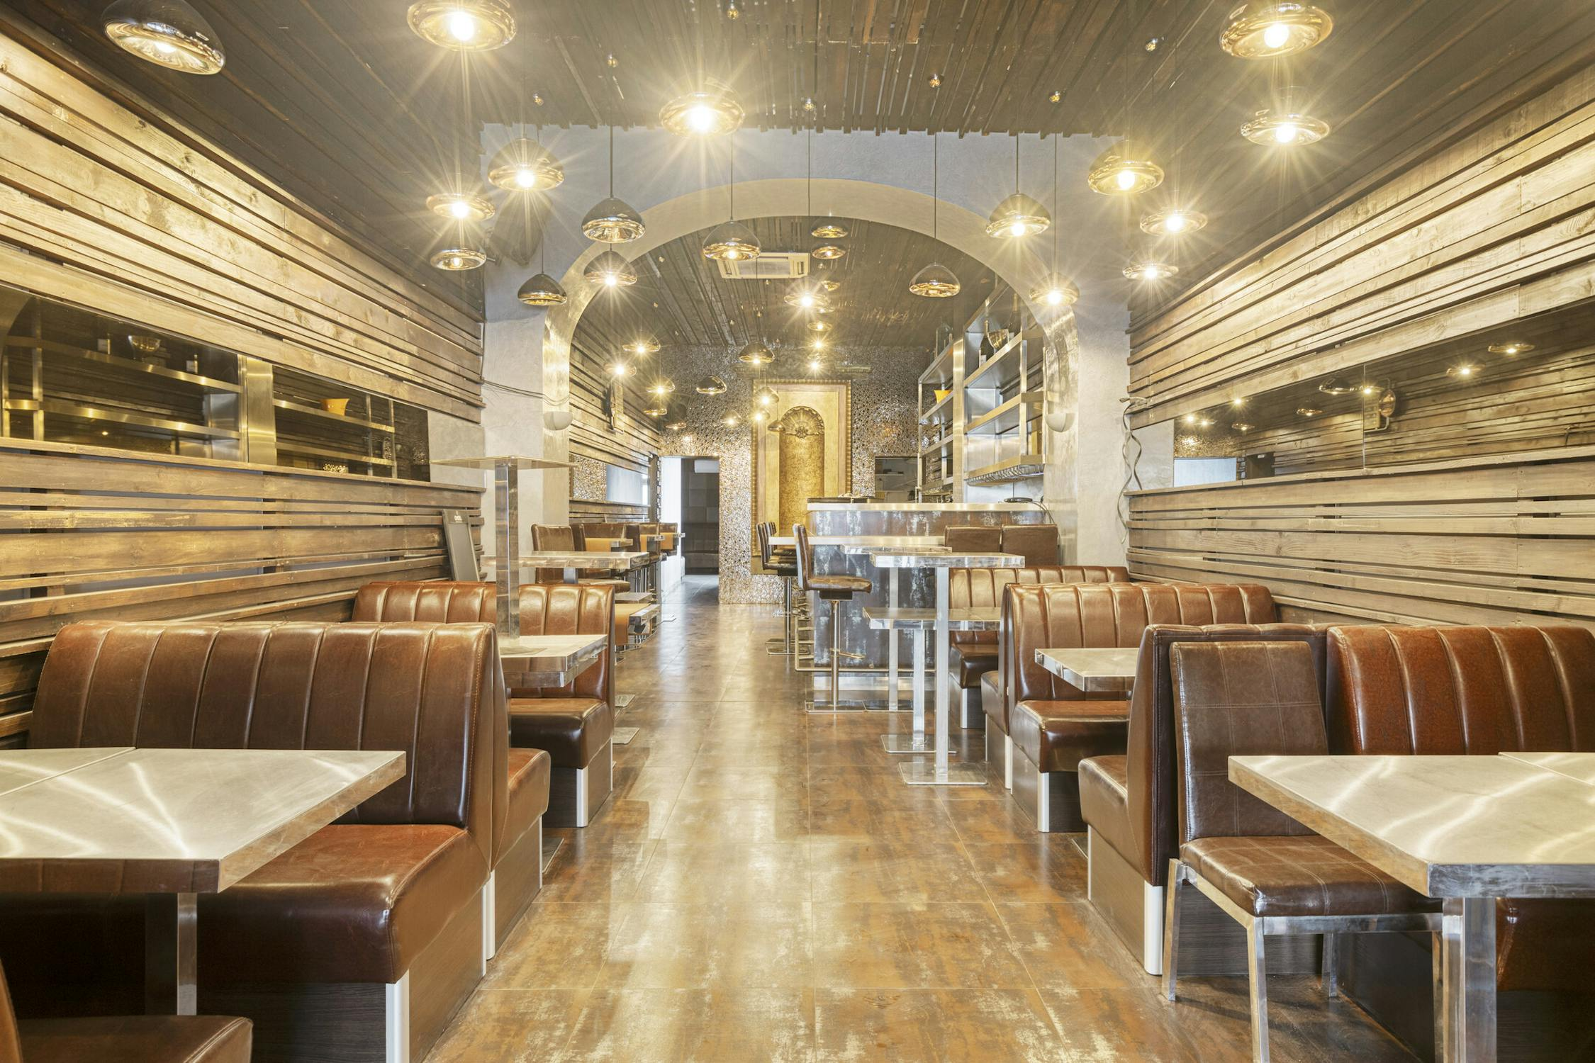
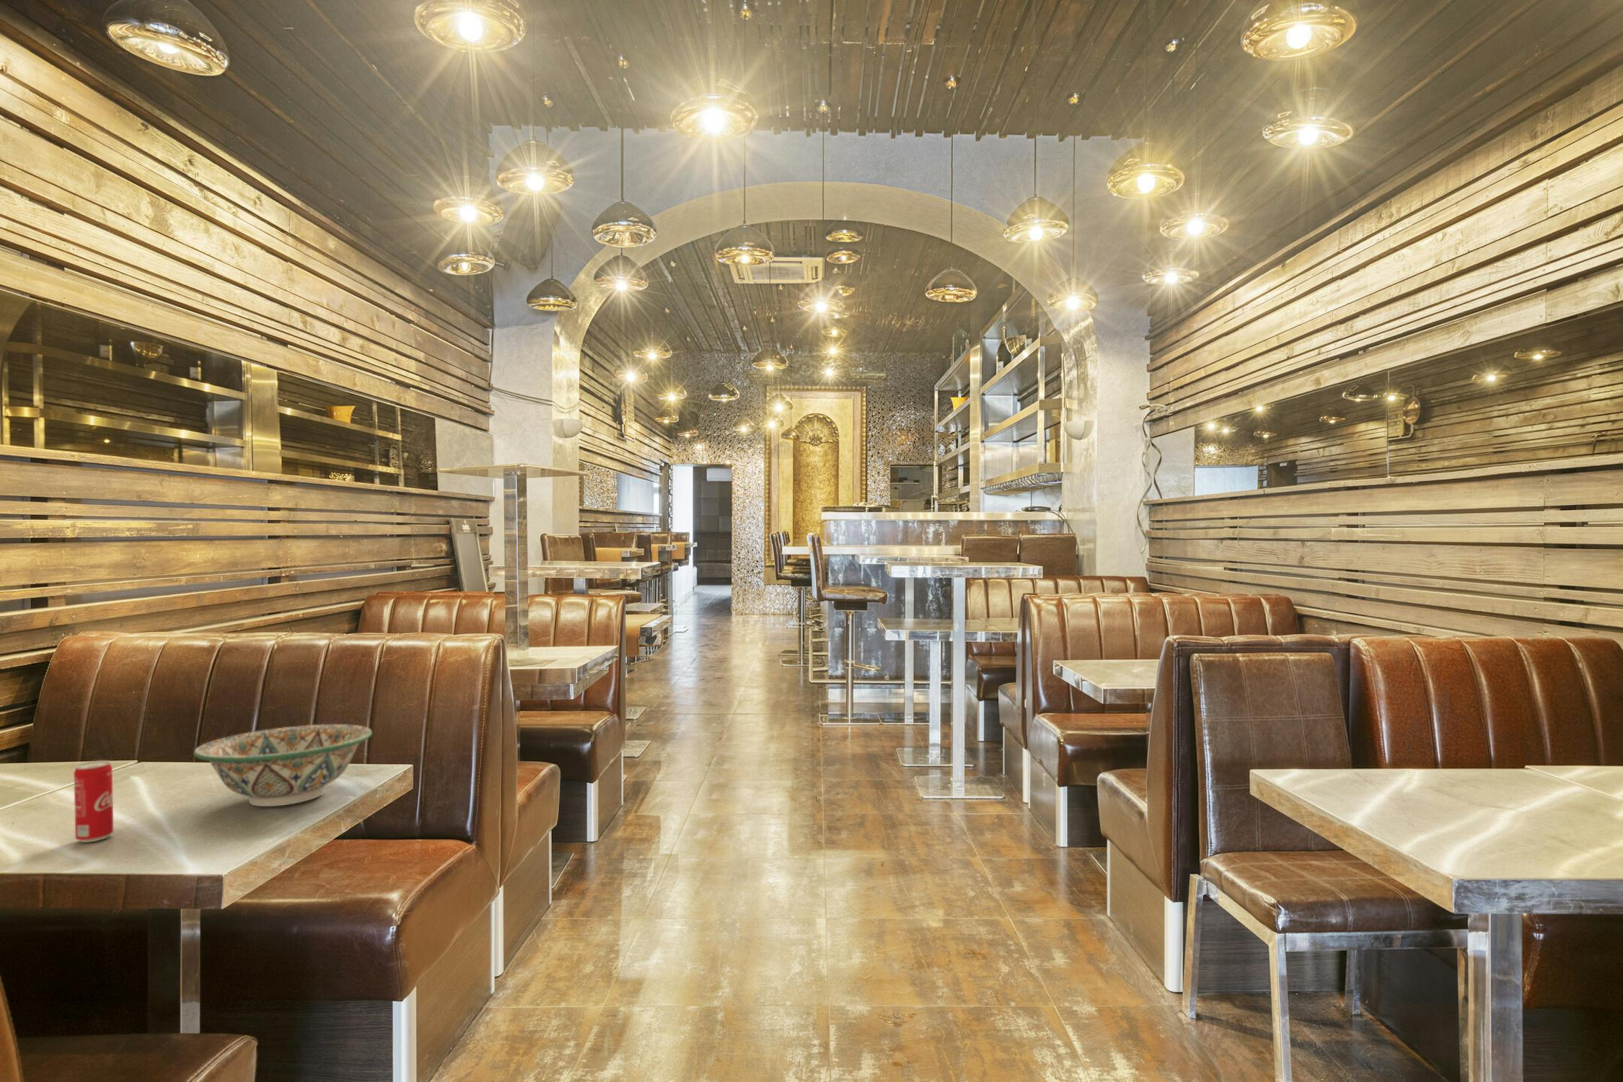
+ decorative bowl [193,723,373,807]
+ beverage can [72,760,115,843]
